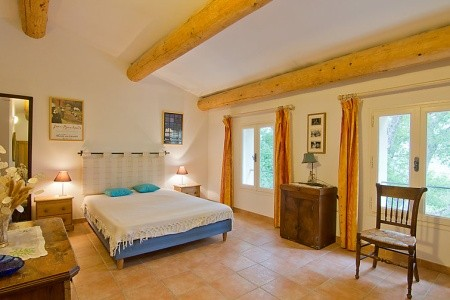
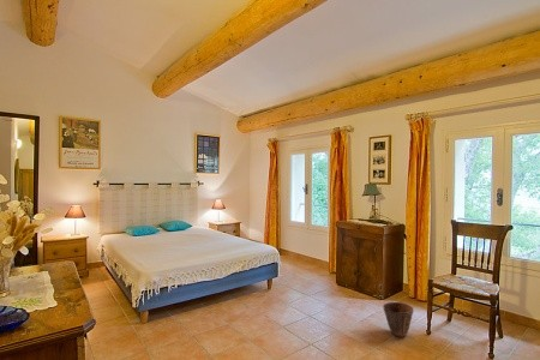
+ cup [382,301,415,338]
